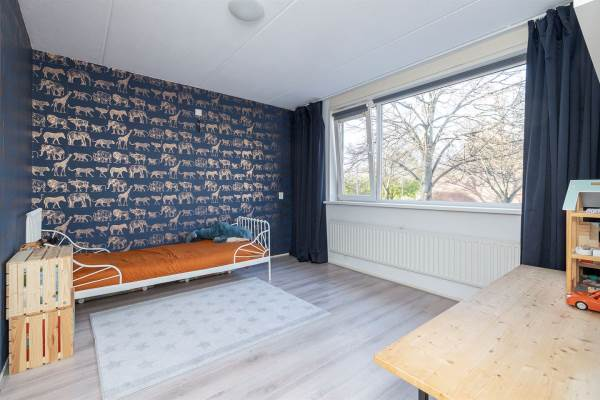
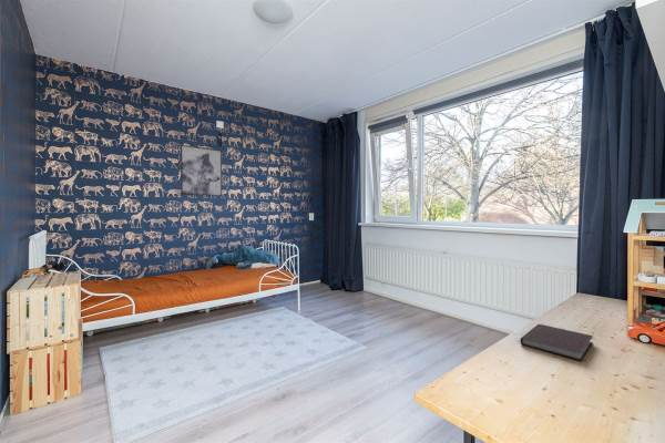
+ notebook [520,323,594,362]
+ wall art [180,144,223,197]
